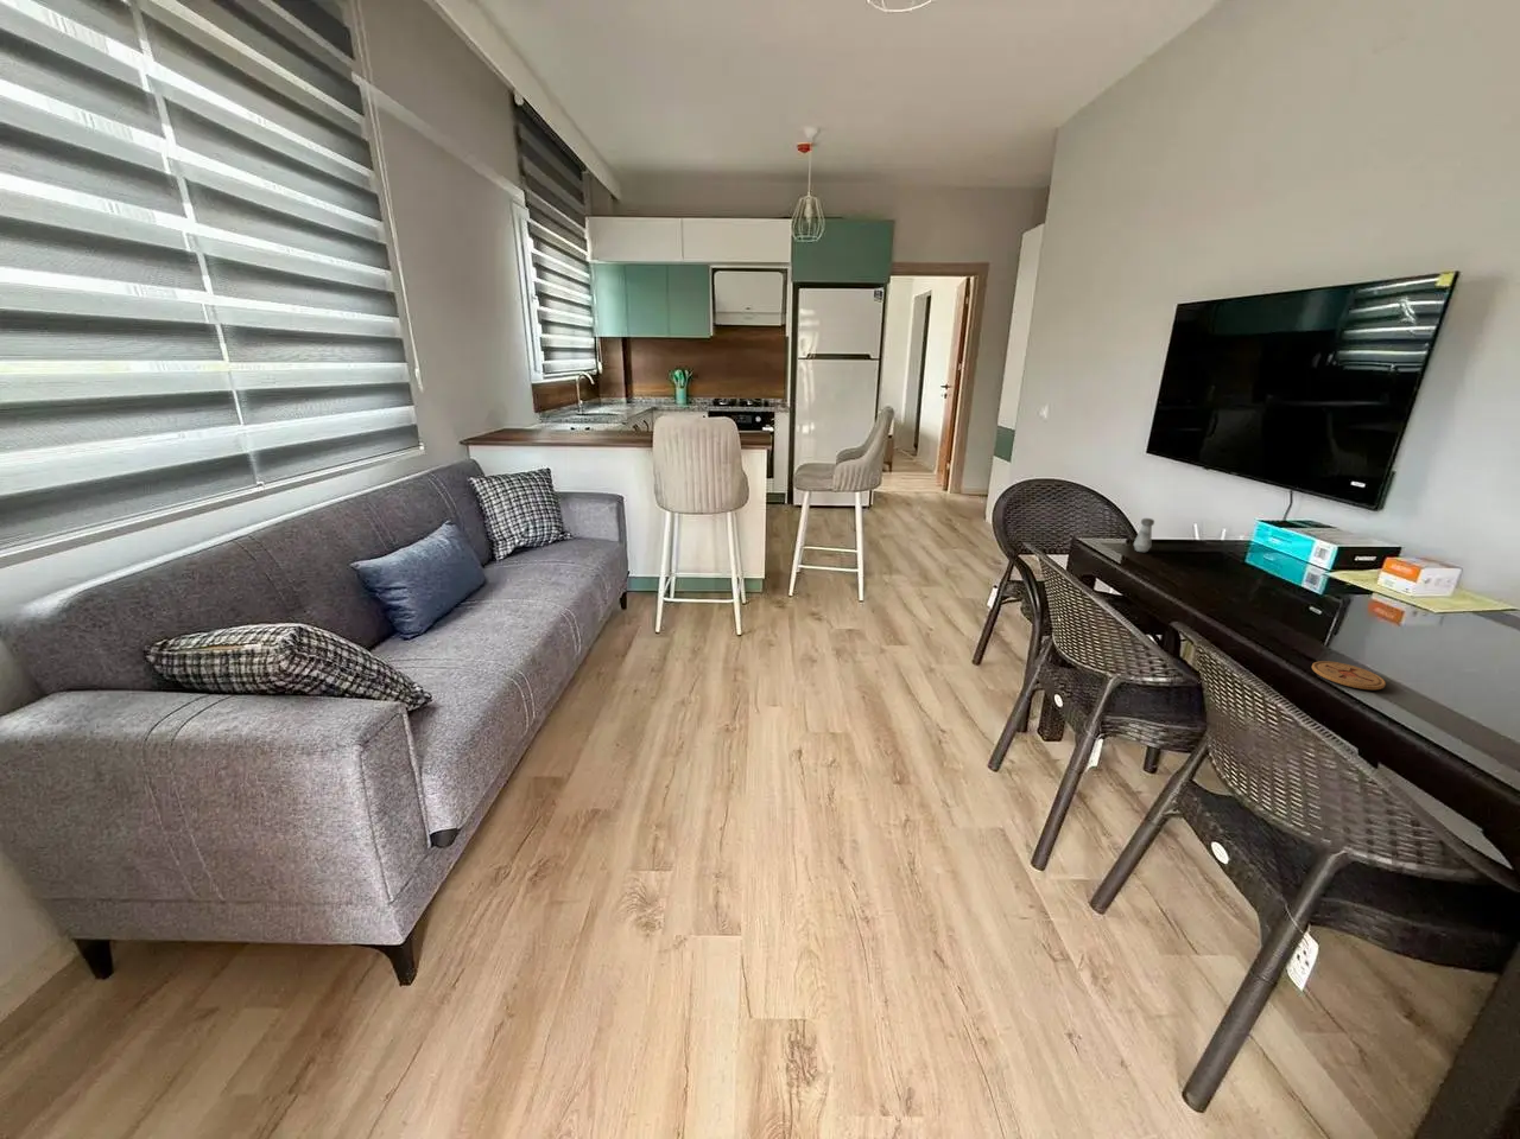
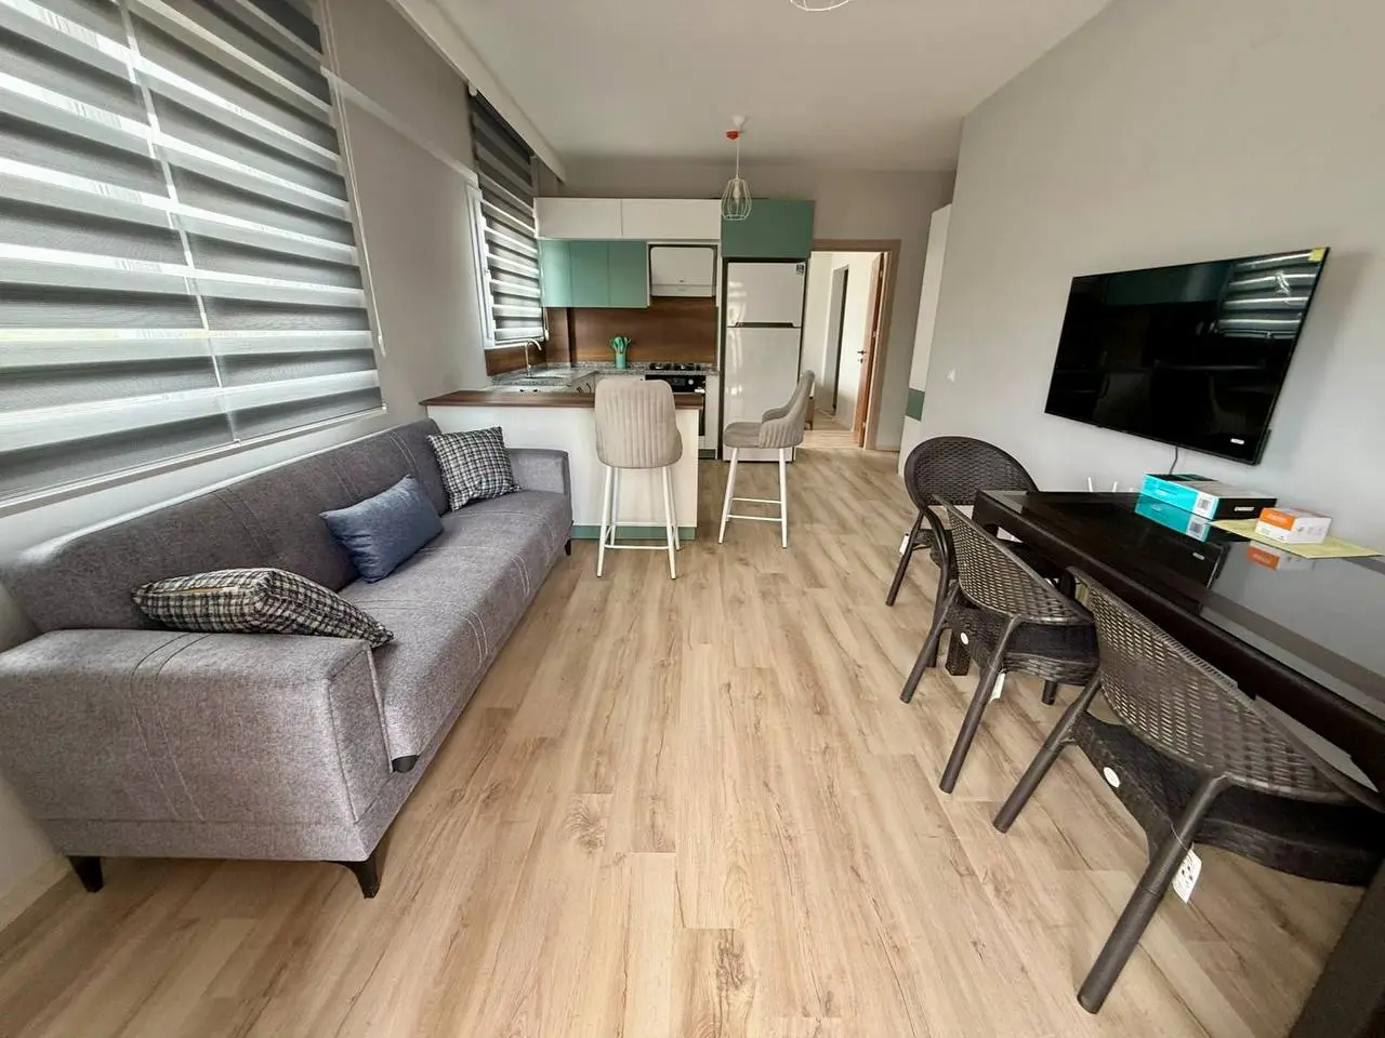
- salt shaker [1133,517,1155,553]
- coaster [1311,659,1387,690]
